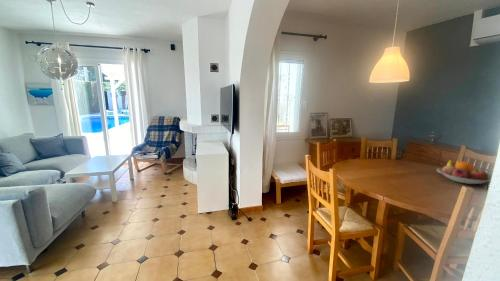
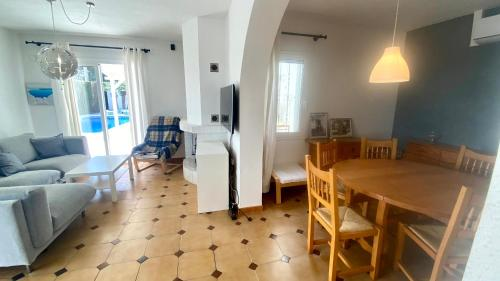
- fruit bowl [436,159,492,185]
